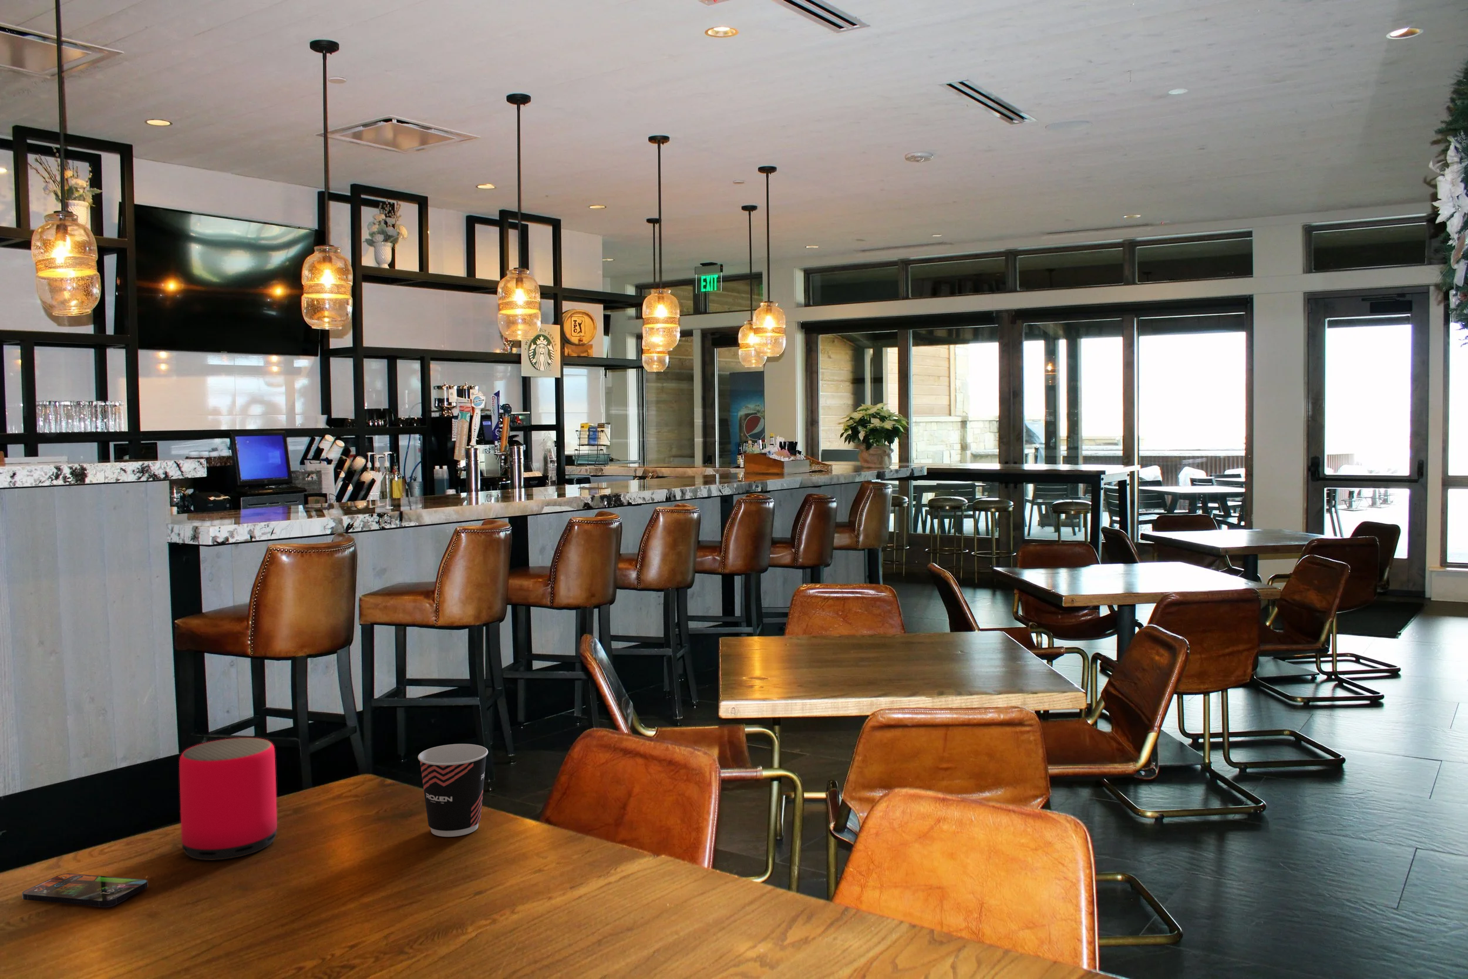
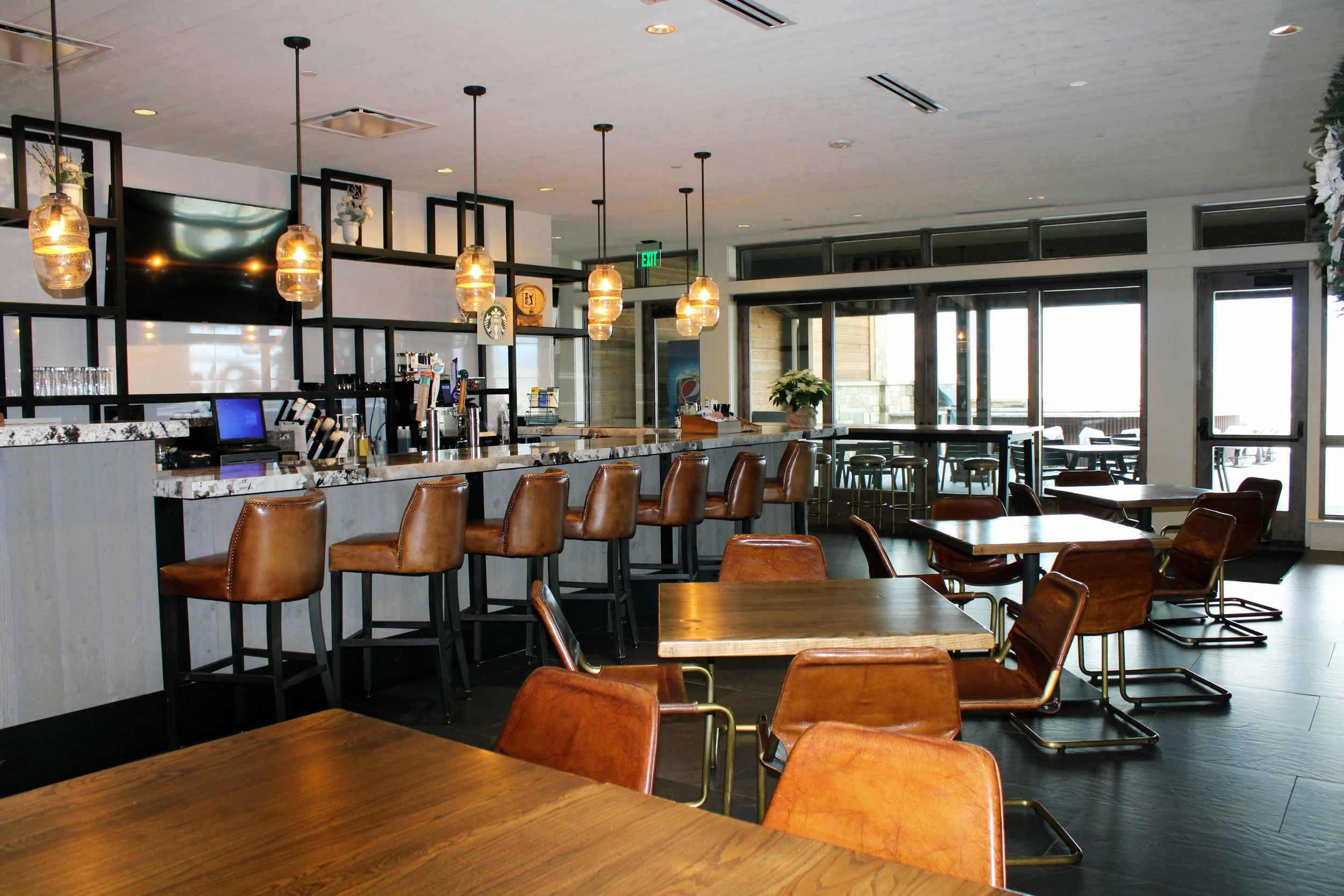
- cup [417,743,488,837]
- smartphone [22,873,149,908]
- speaker [179,738,277,861]
